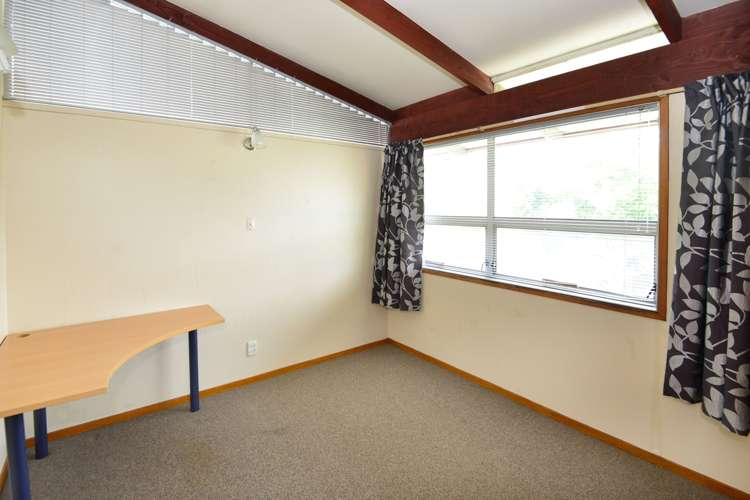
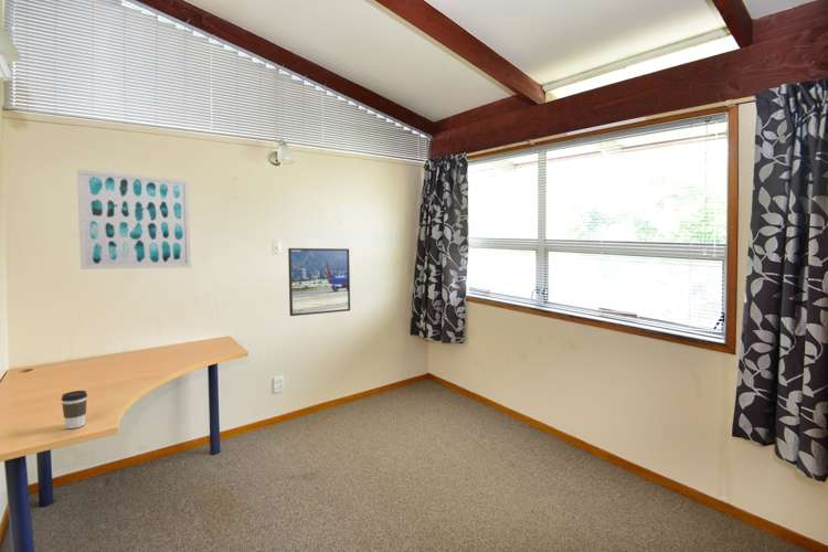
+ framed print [287,247,351,317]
+ coffee cup [61,390,88,429]
+ wall art [76,168,192,270]
